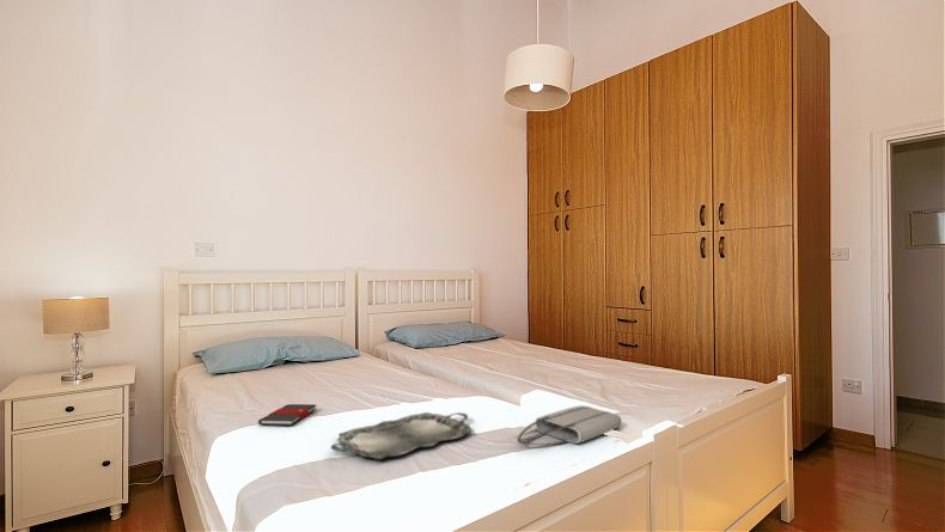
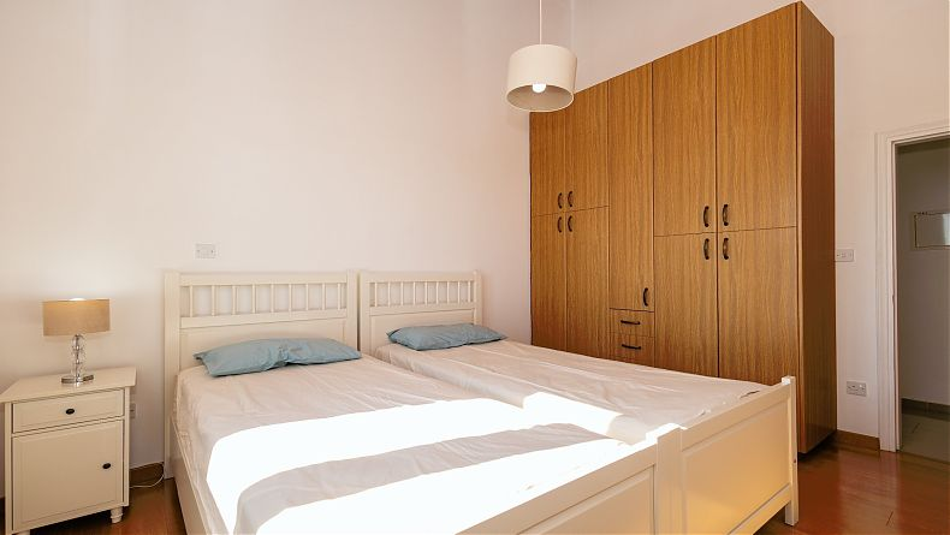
- serving tray [330,411,474,460]
- tote bag [516,404,622,446]
- book [257,403,318,427]
